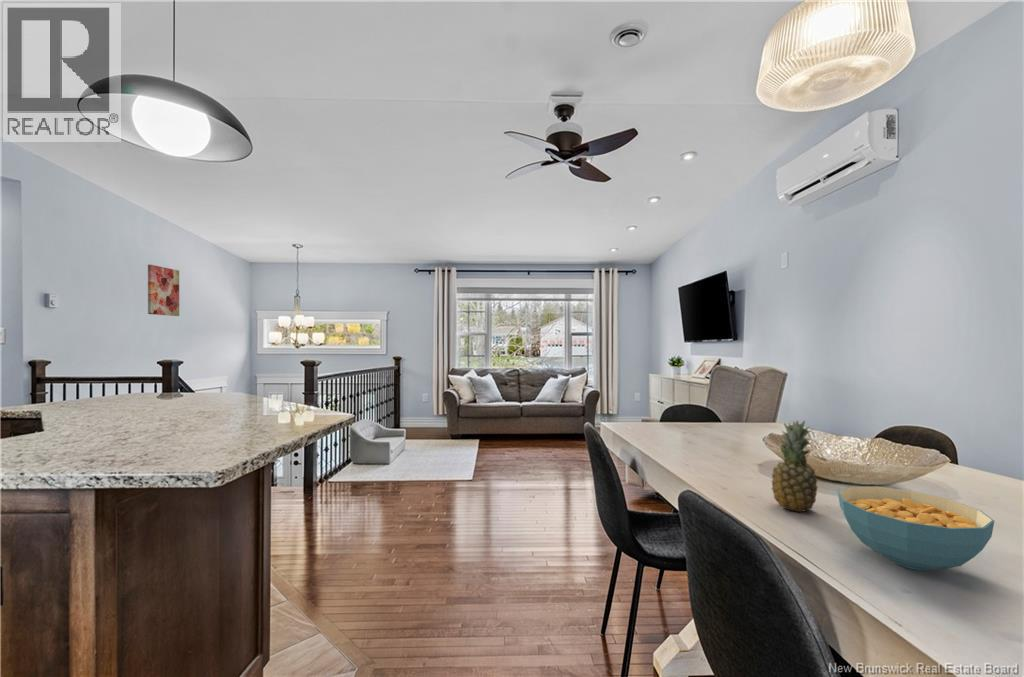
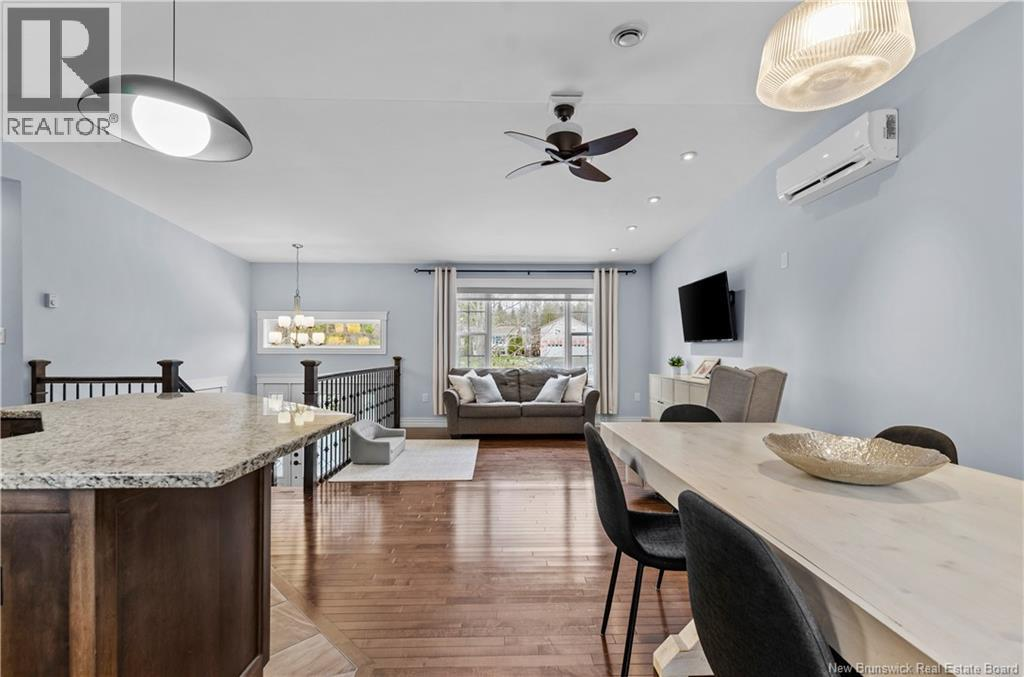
- cereal bowl [837,485,995,571]
- fruit [770,419,819,513]
- wall art [147,264,180,317]
